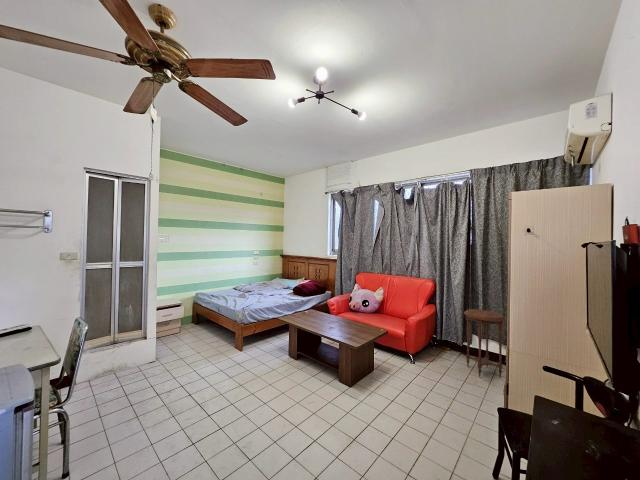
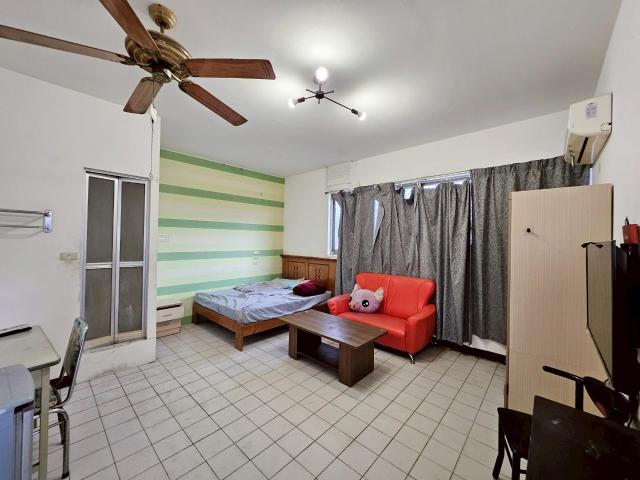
- side table [463,308,506,378]
